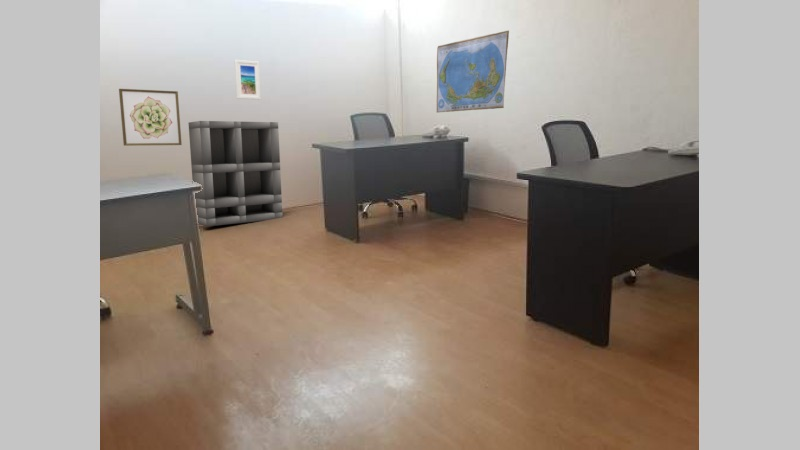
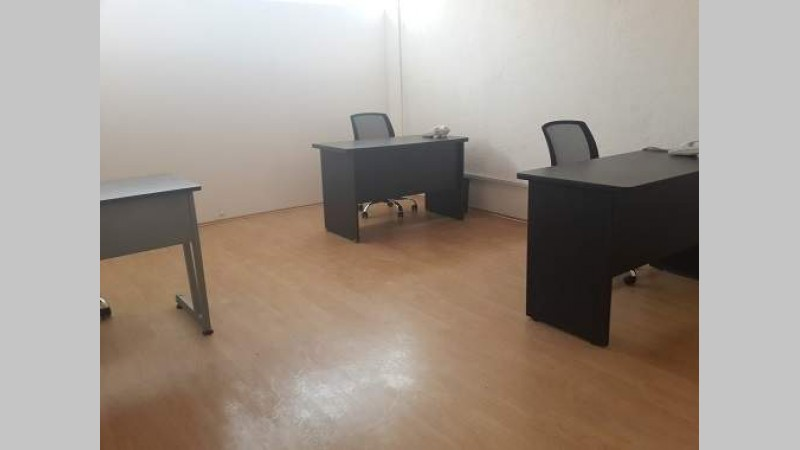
- world map [436,29,510,114]
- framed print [234,59,262,100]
- wall art [118,88,183,147]
- shelving unit [187,120,284,227]
